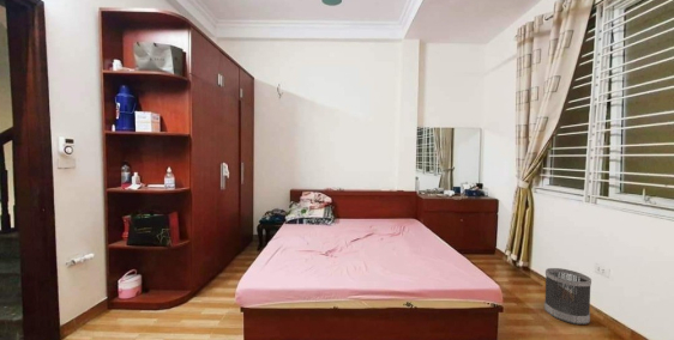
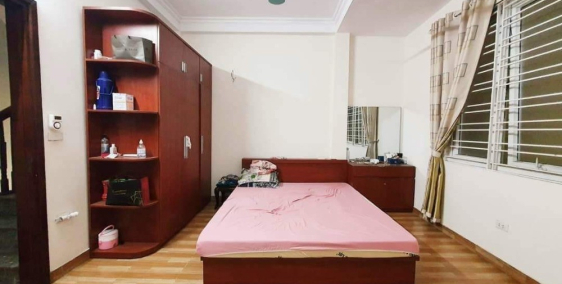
- wastebasket [543,267,592,326]
